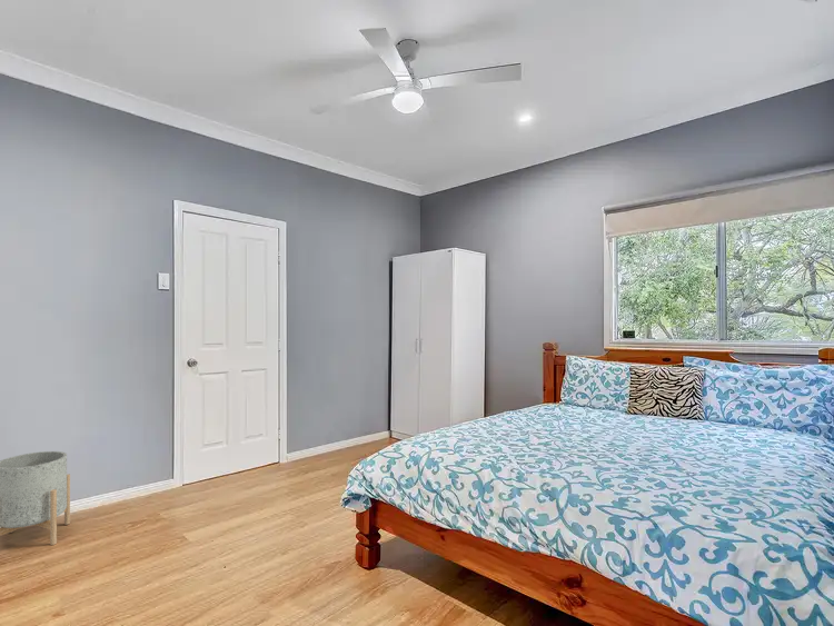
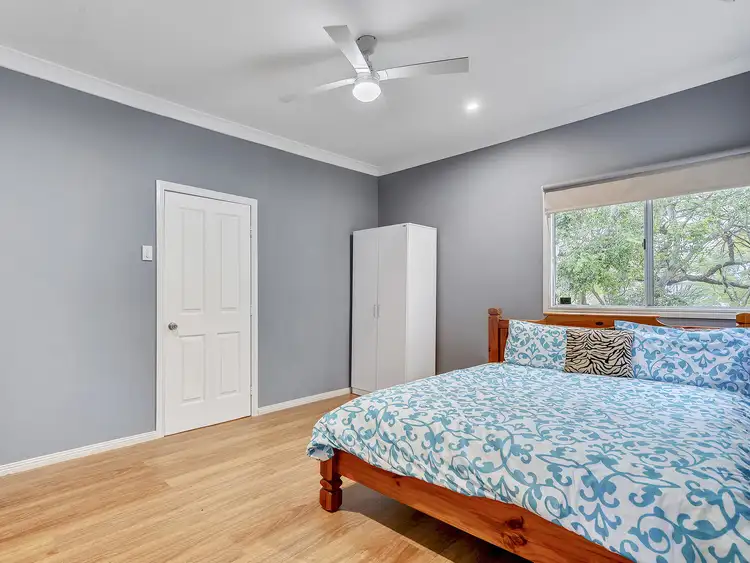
- planter [0,450,71,546]
